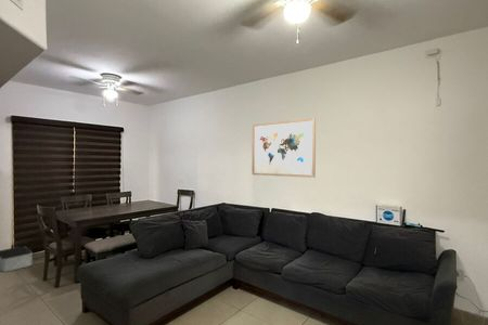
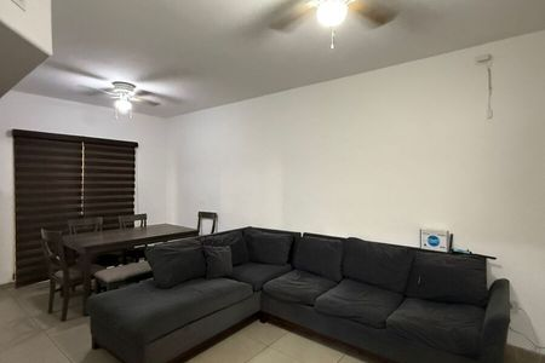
- storage bin [0,245,34,273]
- wall art [252,117,317,179]
